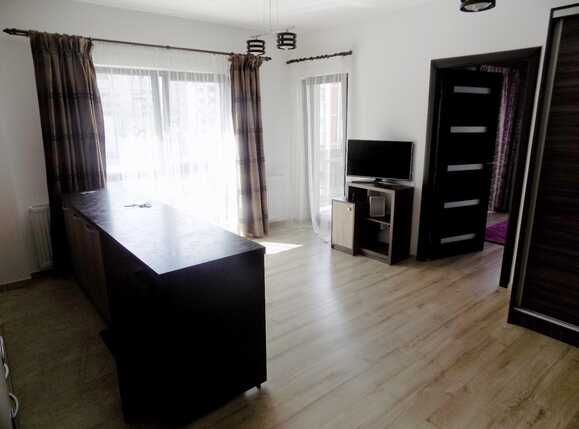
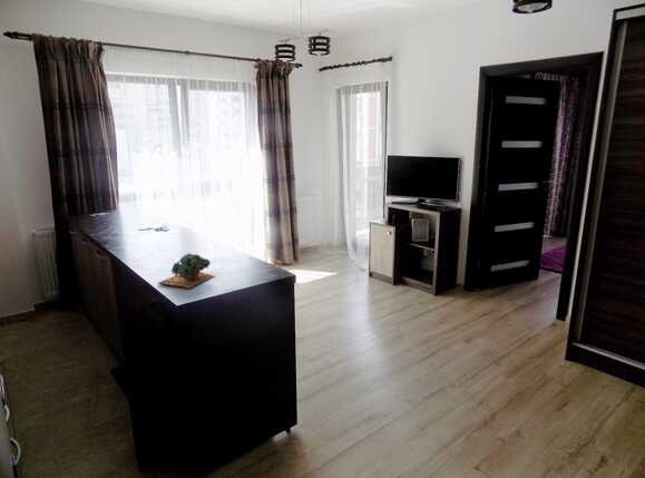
+ succulent plant [157,253,216,289]
